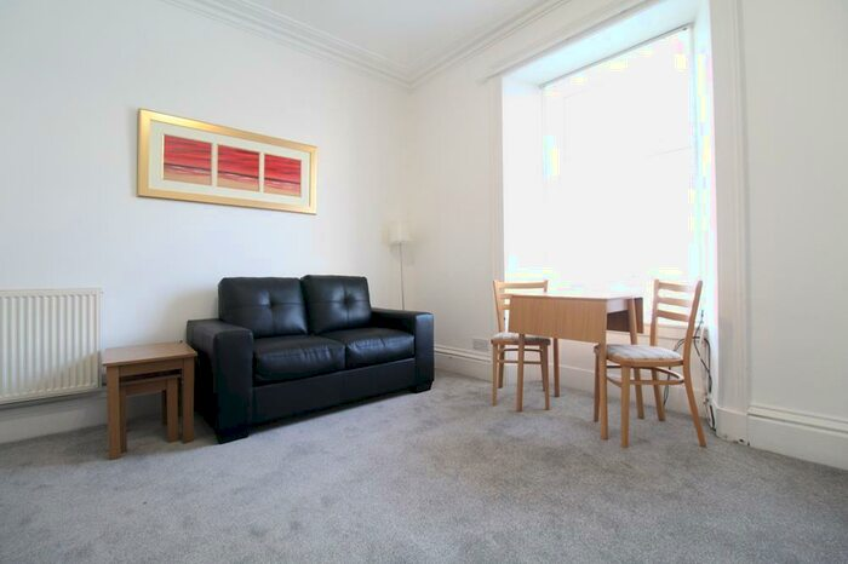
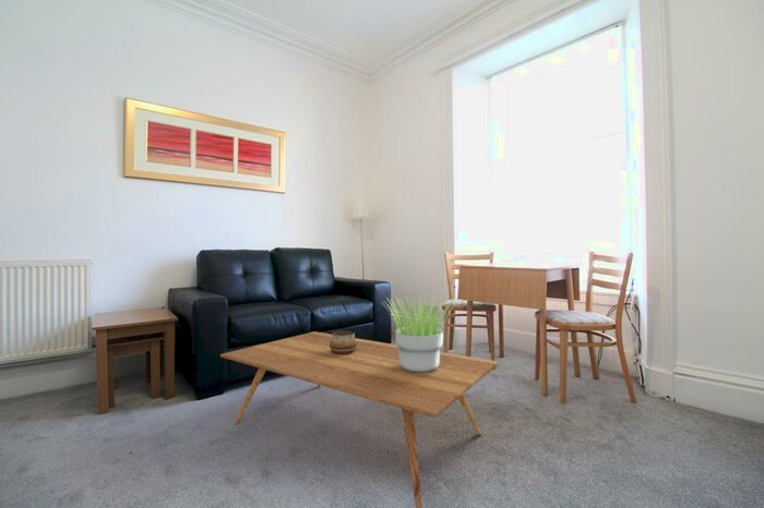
+ coffee table [219,330,500,508]
+ potted plant [381,294,458,372]
+ decorative bowl [330,330,357,354]
